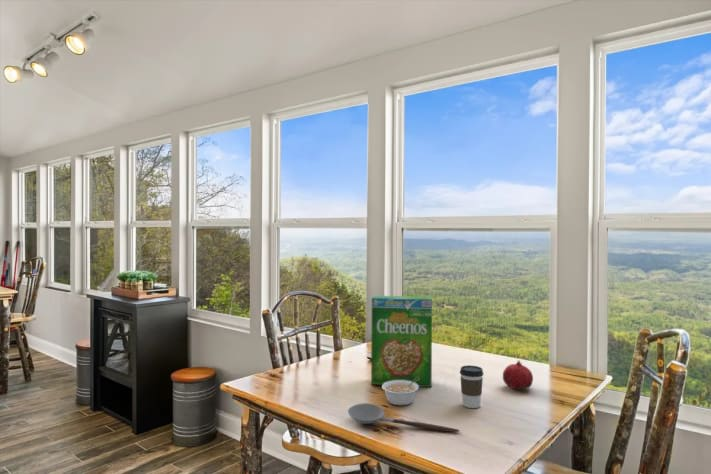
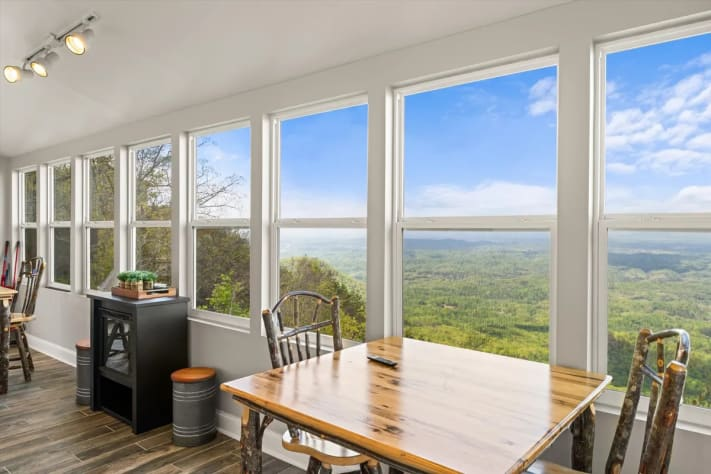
- coffee cup [459,364,485,409]
- legume [381,377,420,406]
- spoon [347,402,461,433]
- cereal box [370,295,433,388]
- fruit [502,359,534,390]
